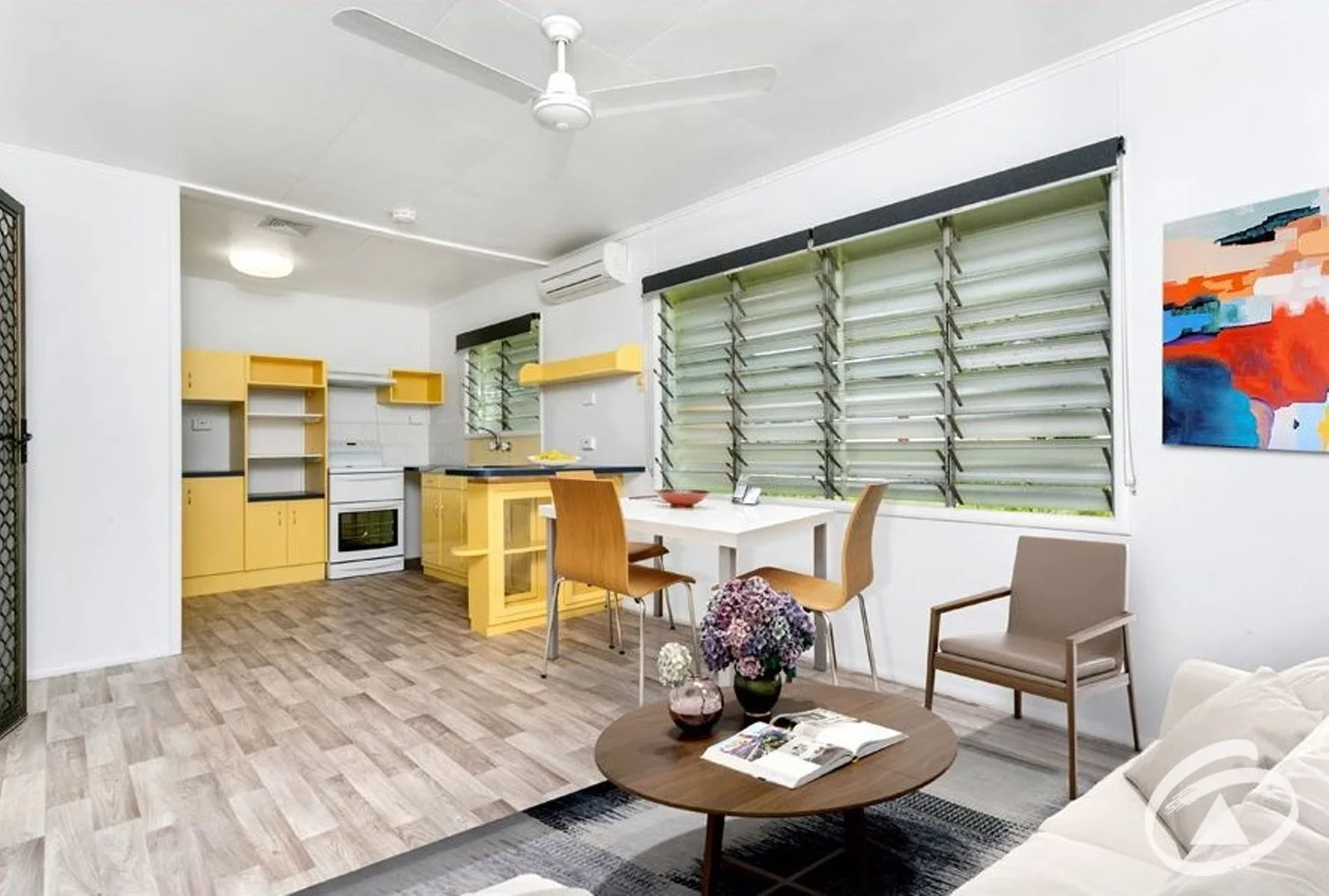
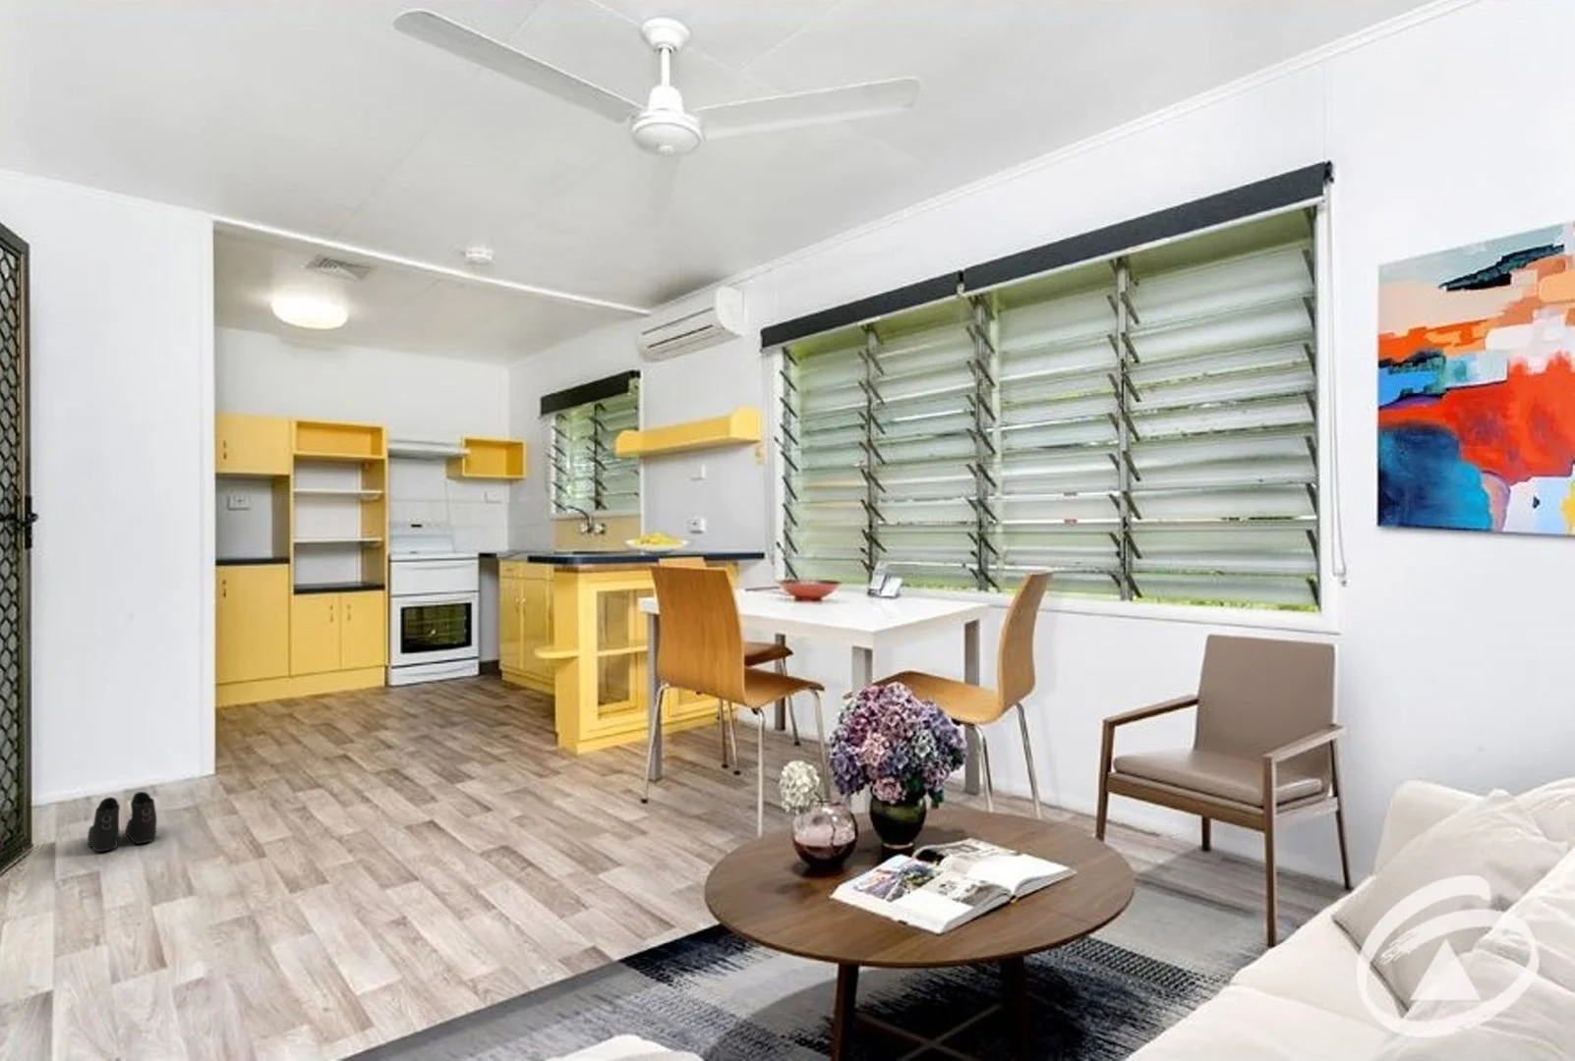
+ boots [87,791,159,853]
